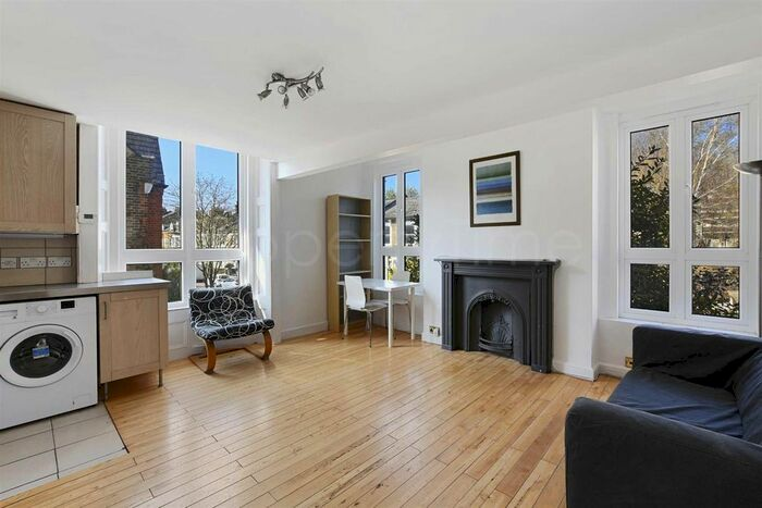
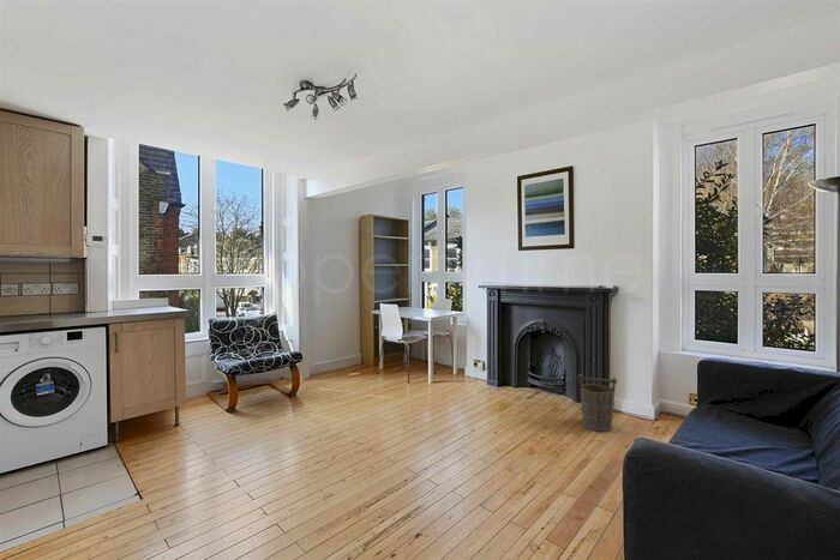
+ bucket [577,373,618,433]
